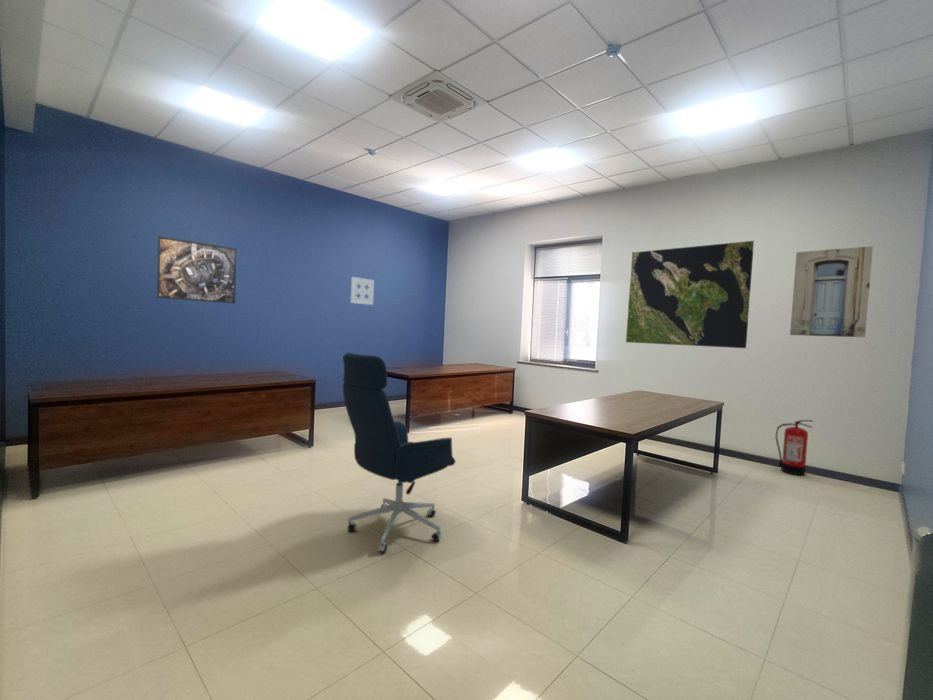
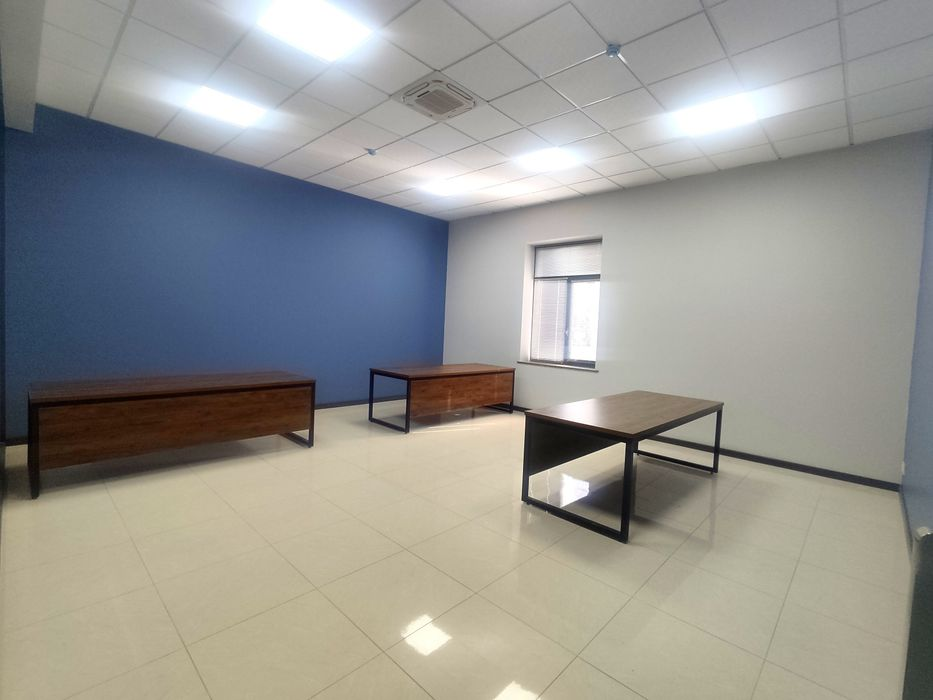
- wall art [349,276,375,306]
- world map [625,240,755,349]
- office chair [342,352,457,553]
- wall art [789,245,874,338]
- fire extinguisher [775,419,814,476]
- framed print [156,235,237,305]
